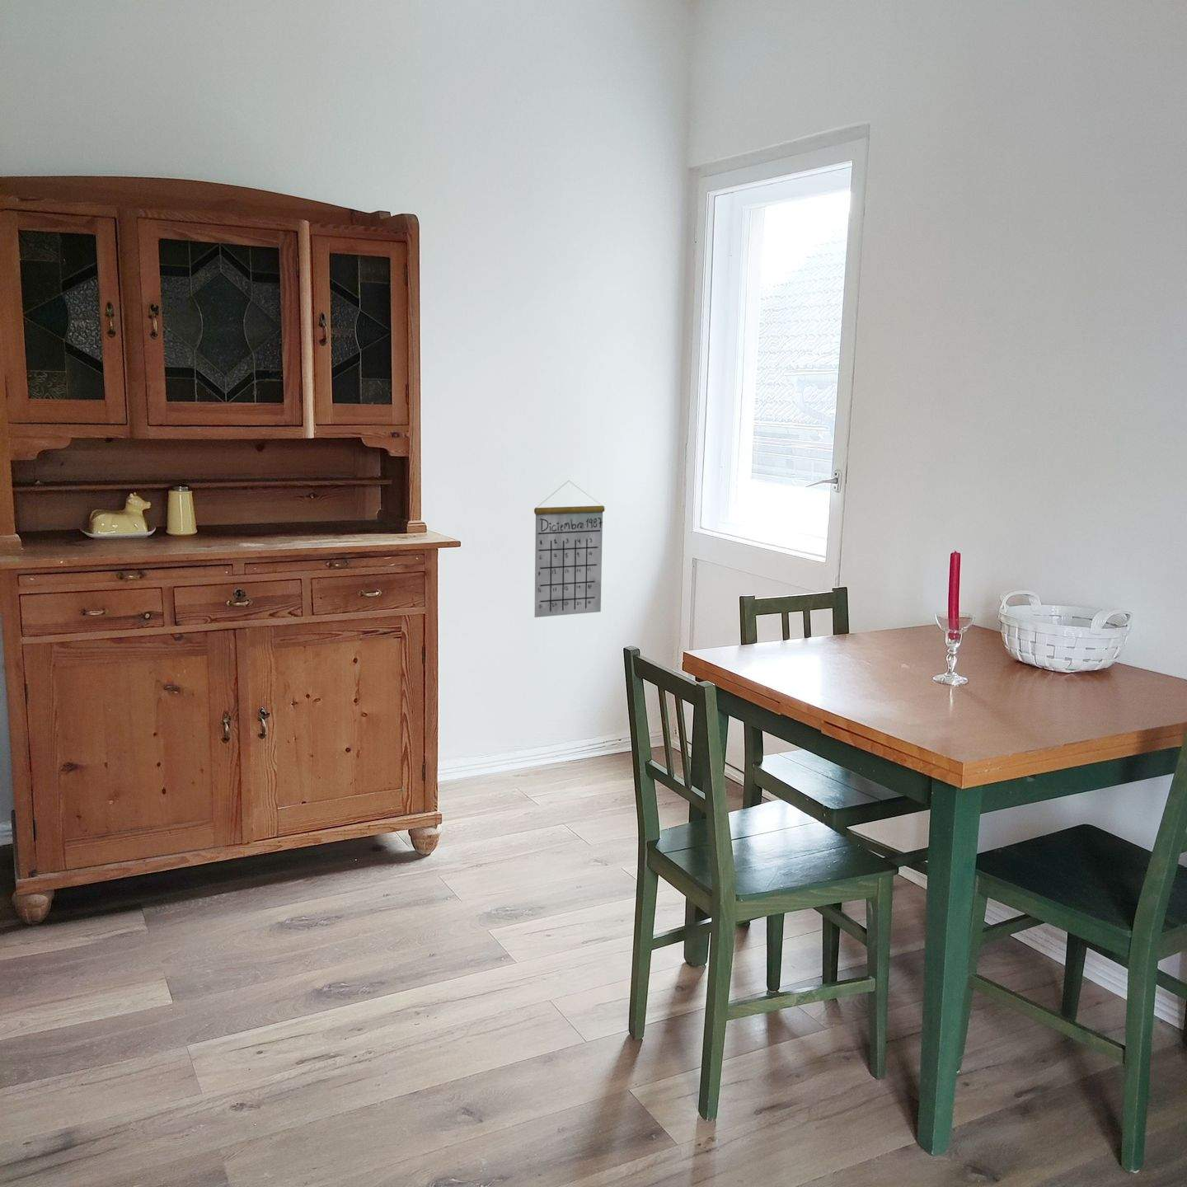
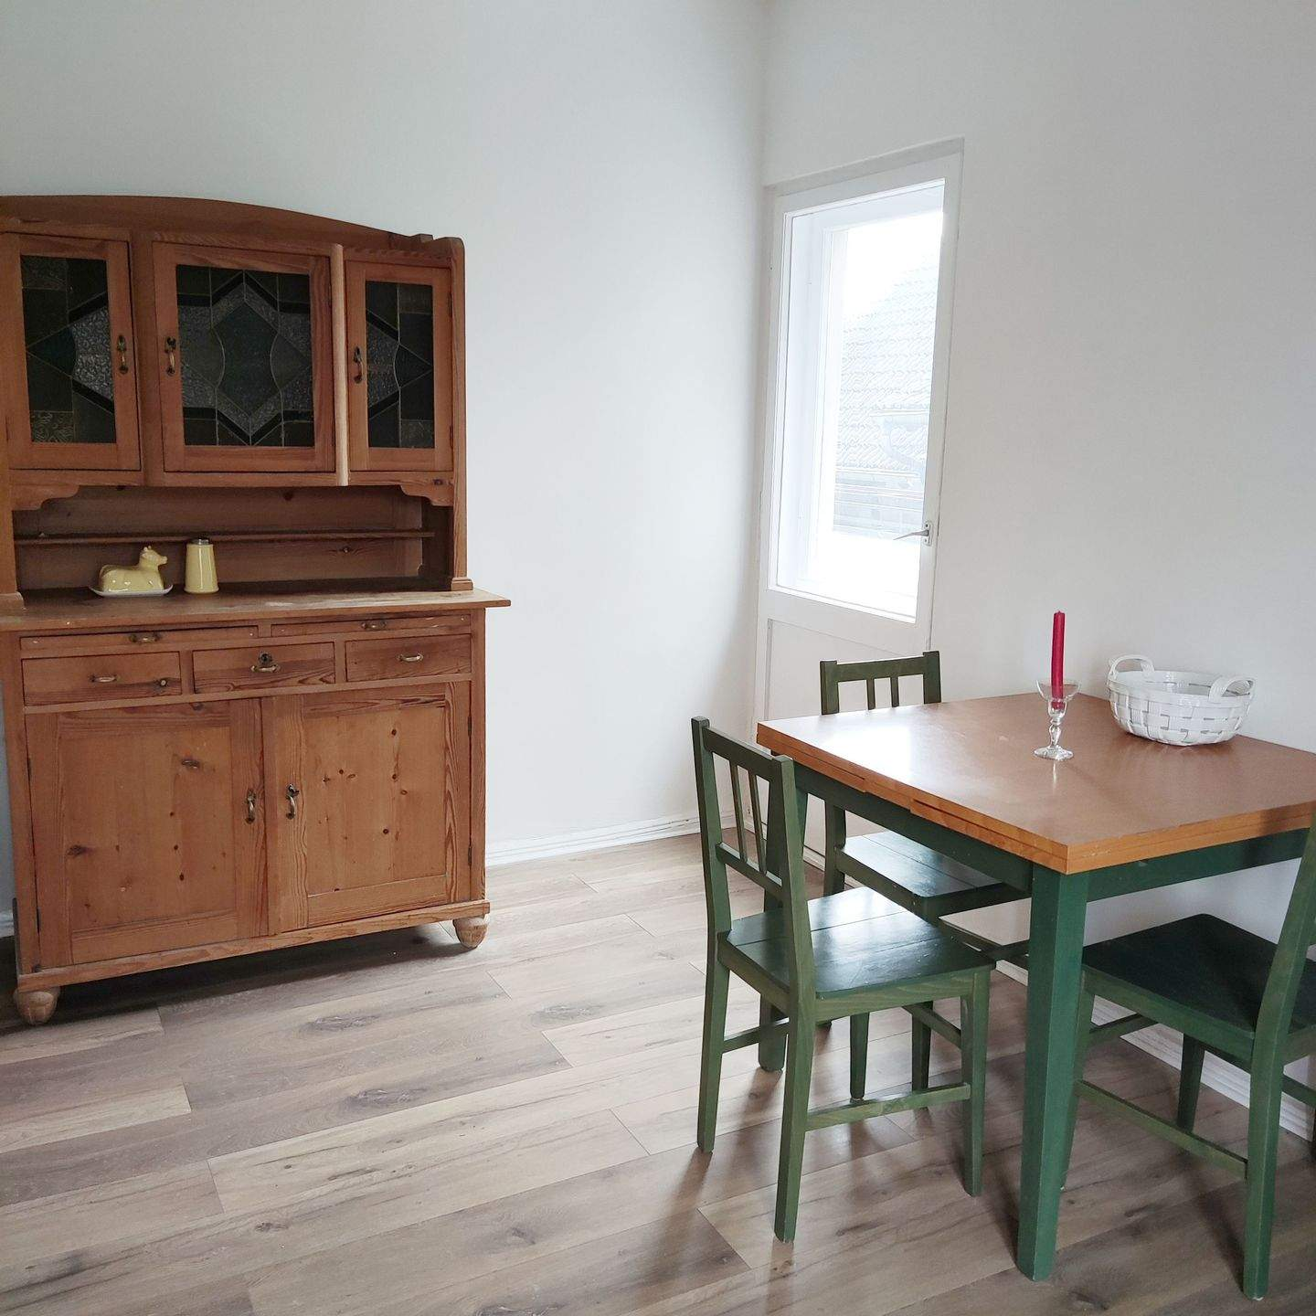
- calendar [534,479,605,619]
